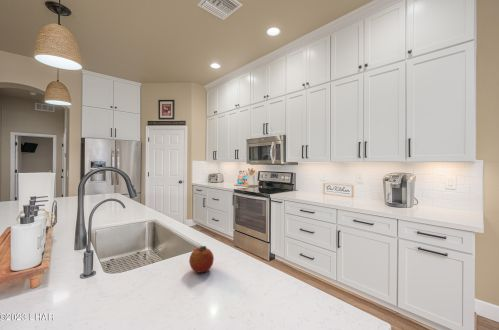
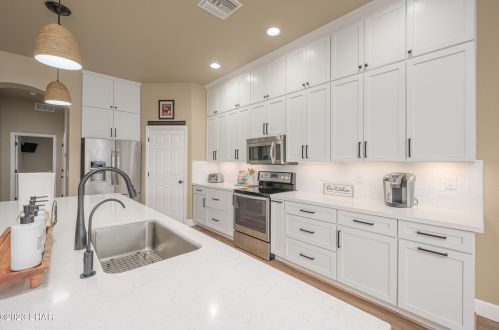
- fruit [188,245,215,274]
